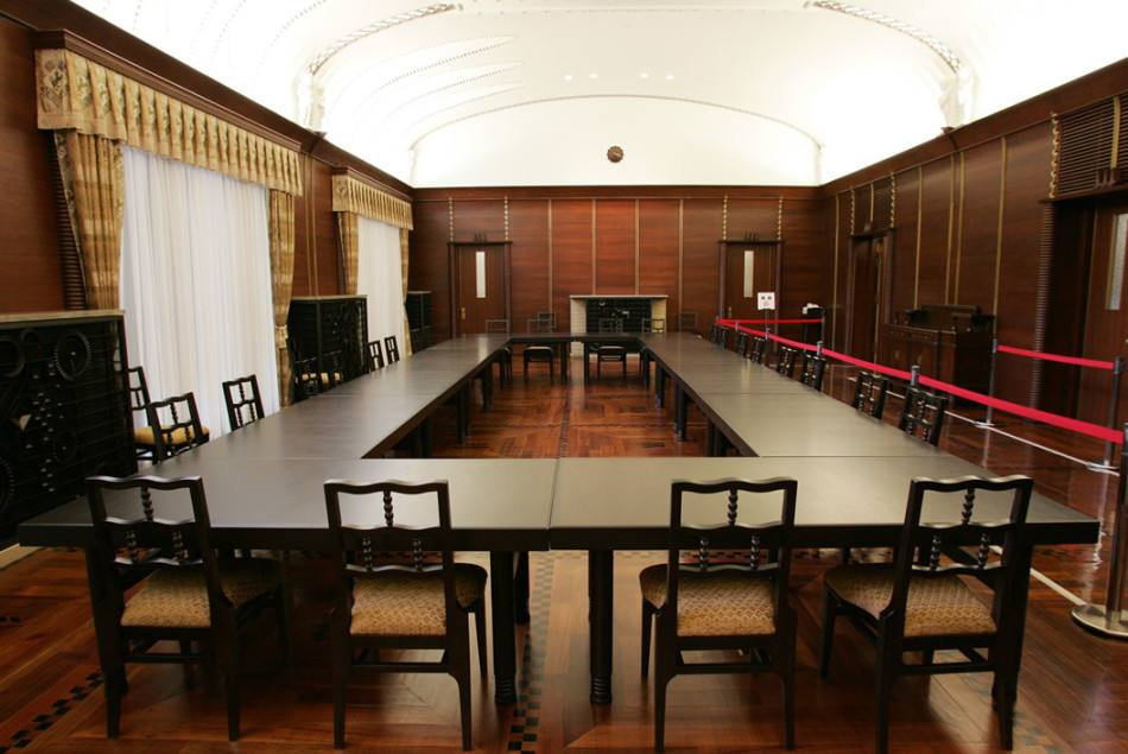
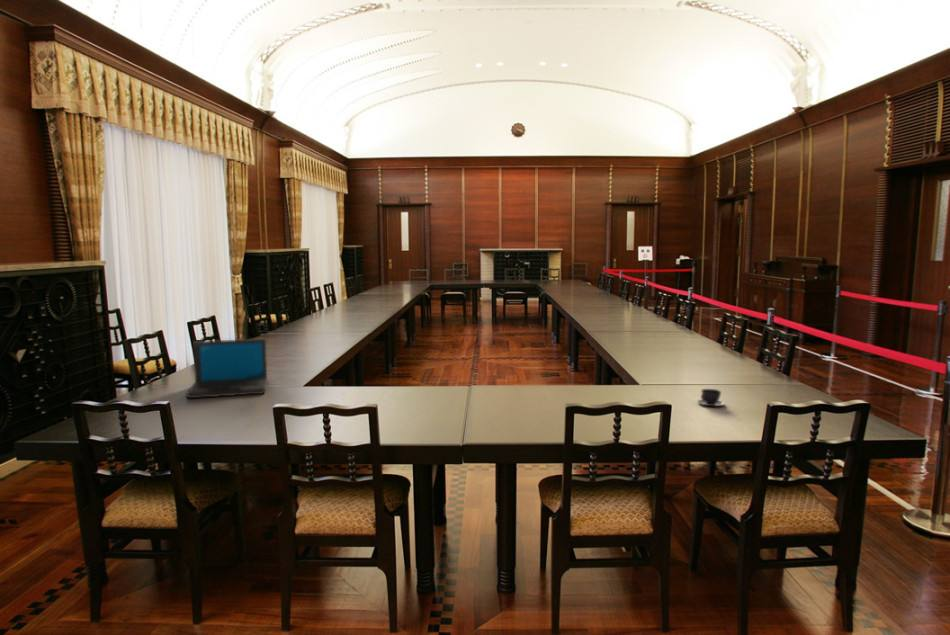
+ laptop [185,338,268,399]
+ teacup [696,388,726,407]
